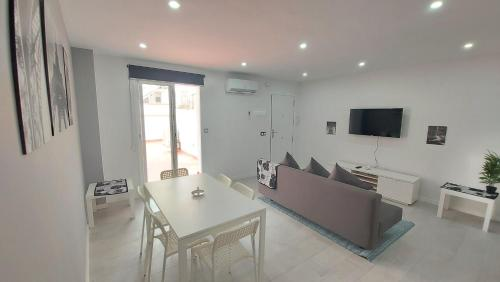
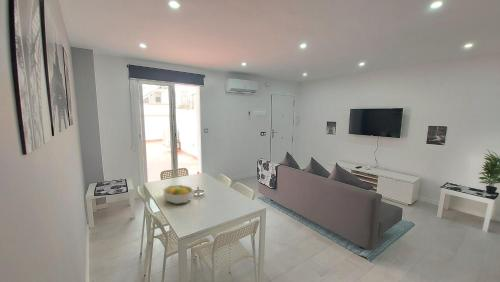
+ fruit bowl [162,184,195,205]
